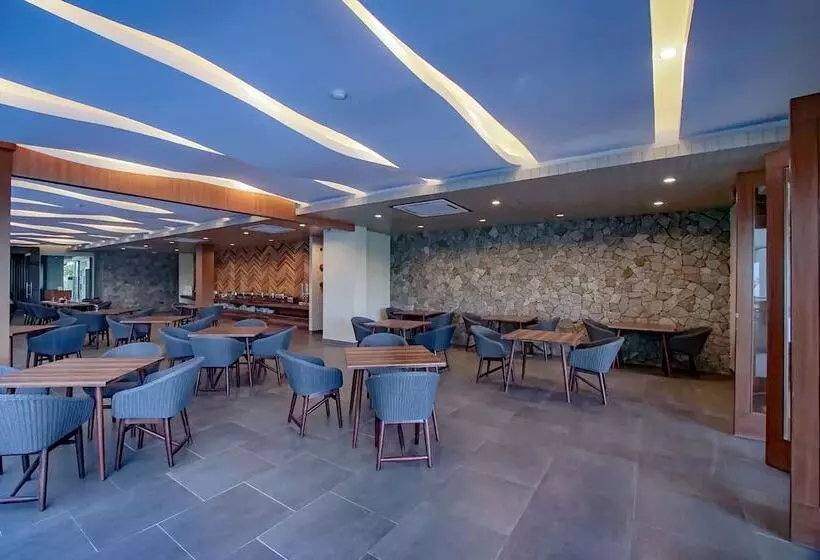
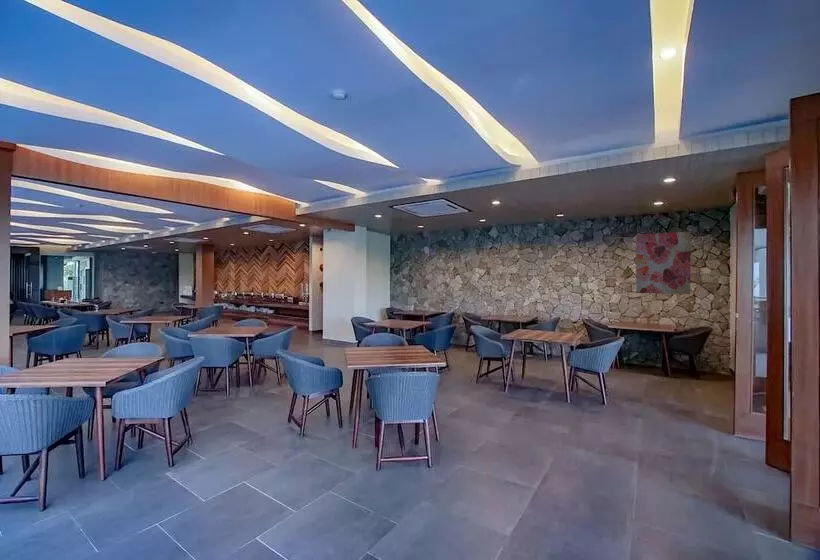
+ wall art [635,231,692,295]
